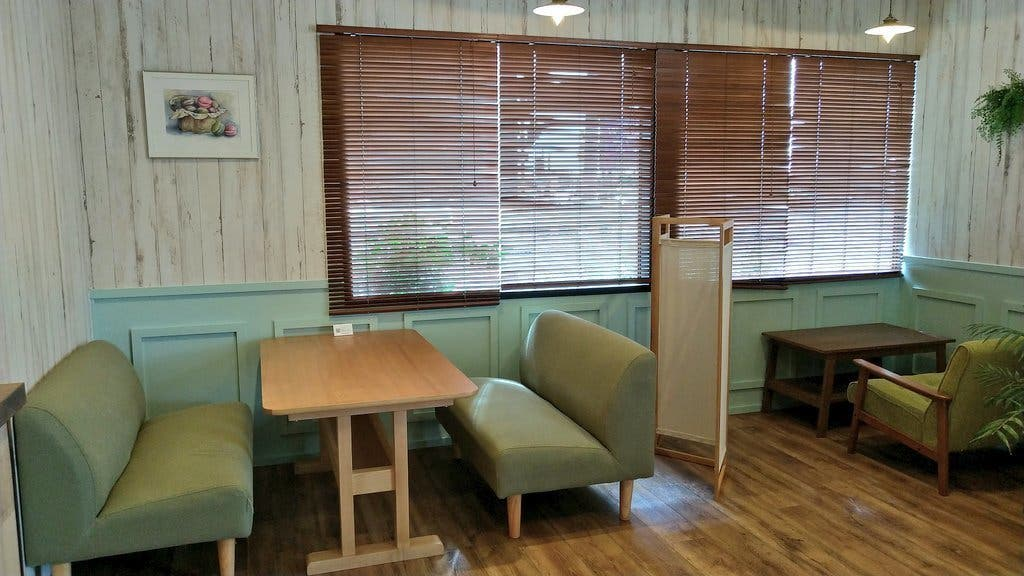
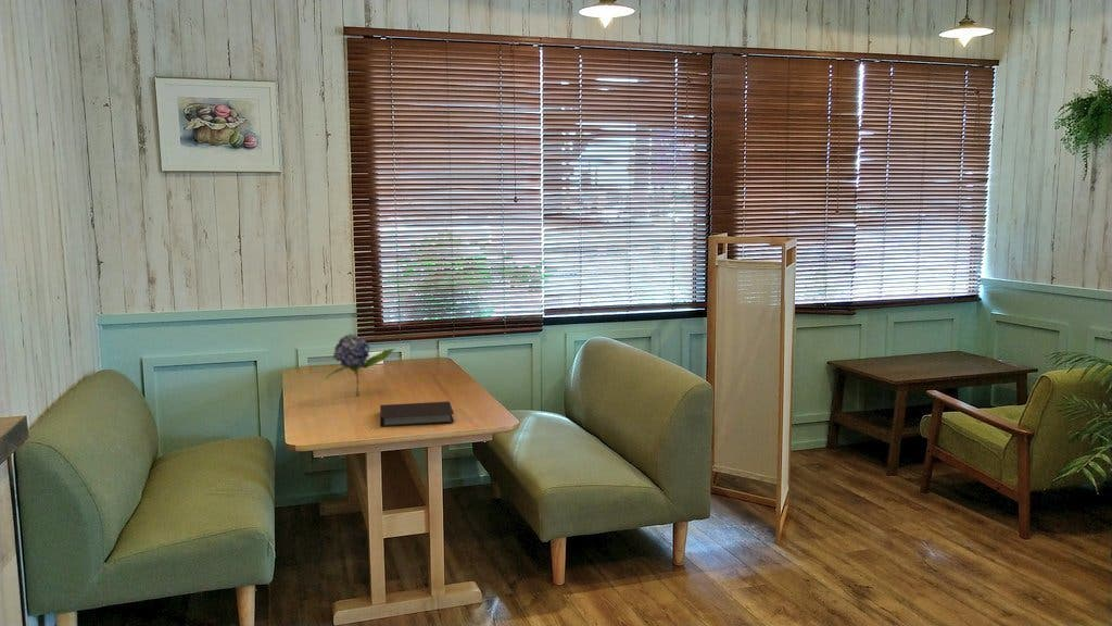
+ notebook [379,401,455,427]
+ flower [325,333,396,397]
